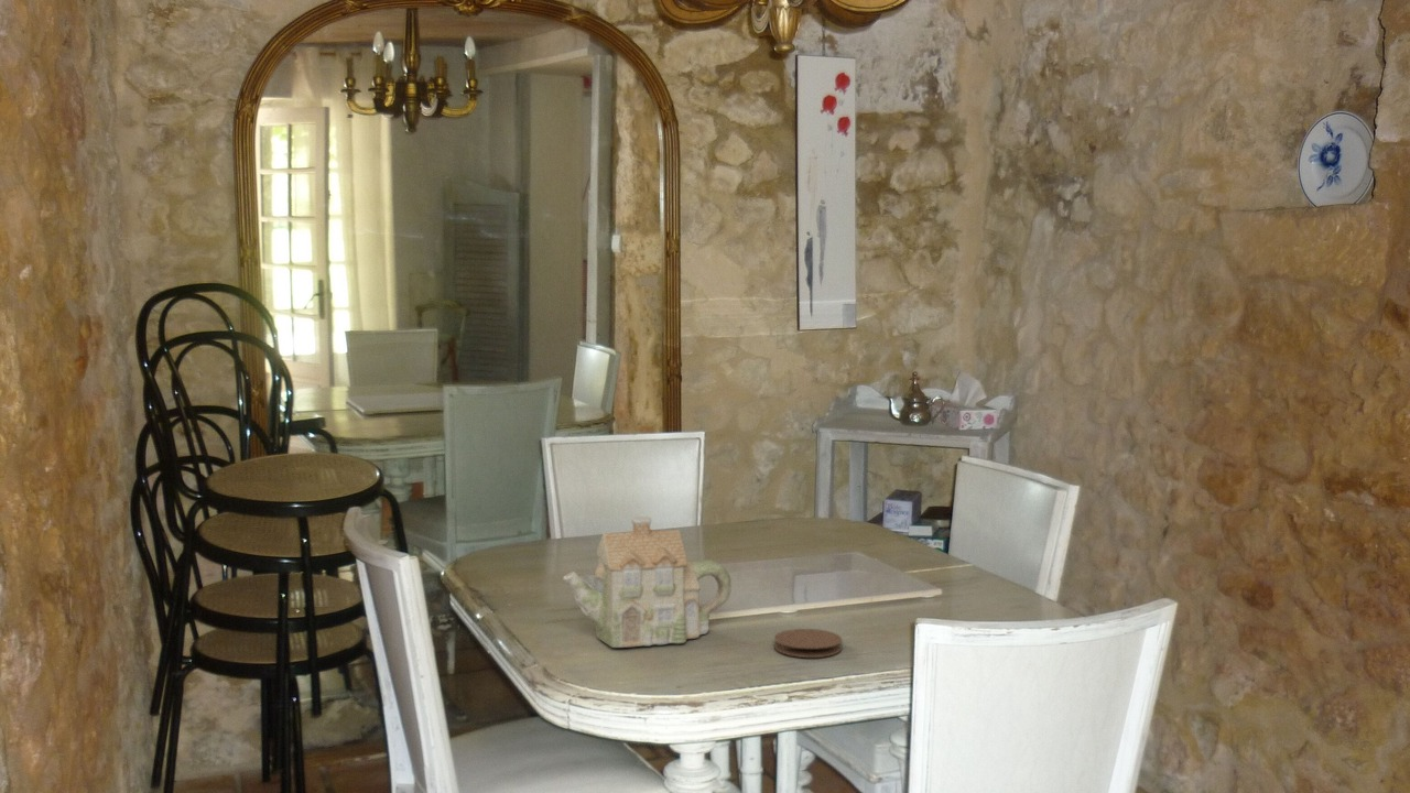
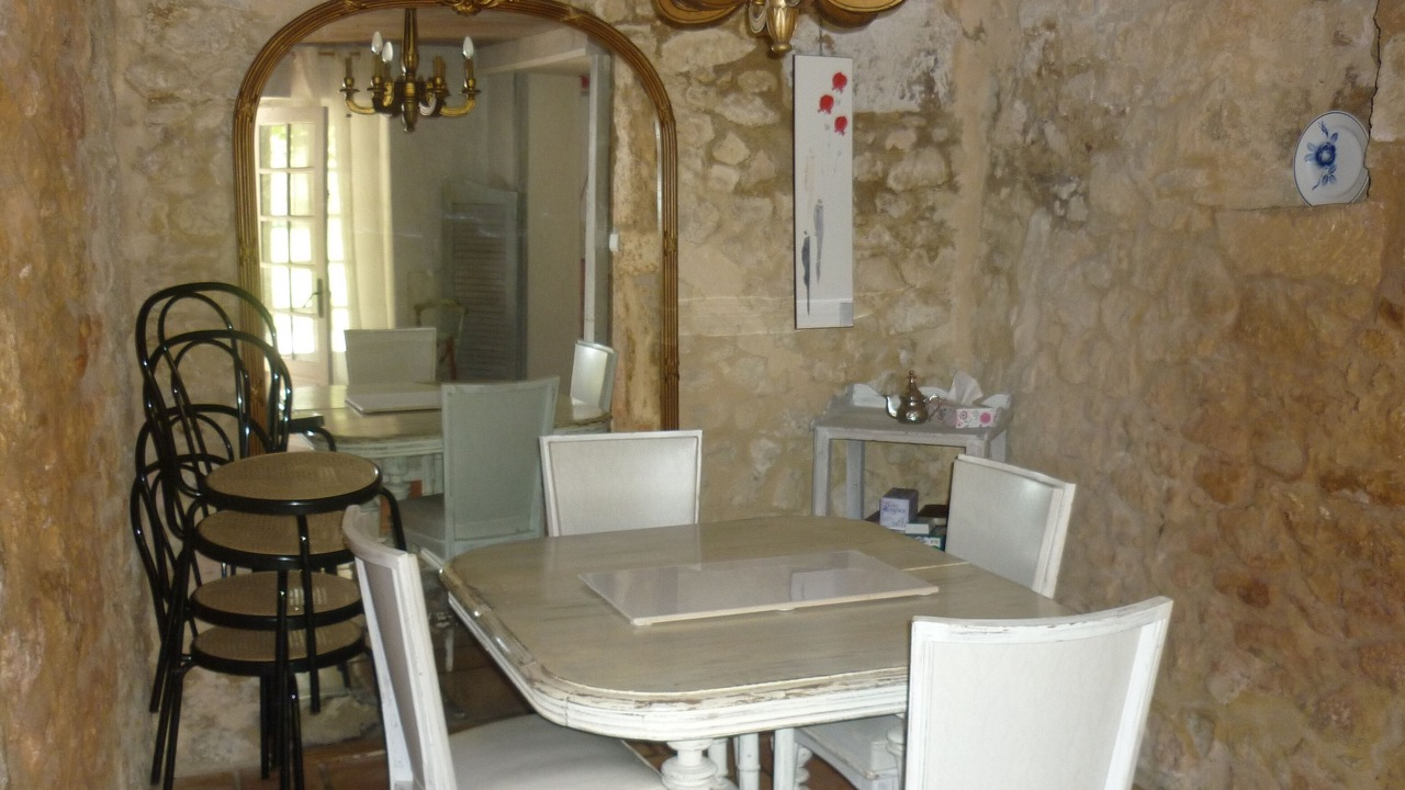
- coaster [773,628,843,659]
- teapot [562,515,733,649]
